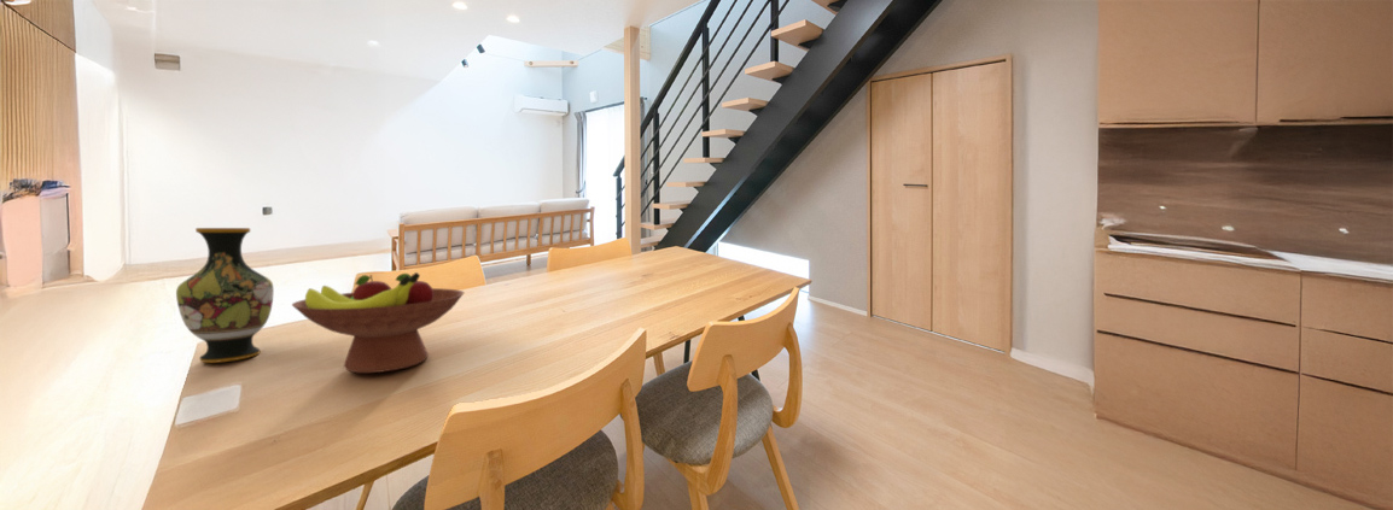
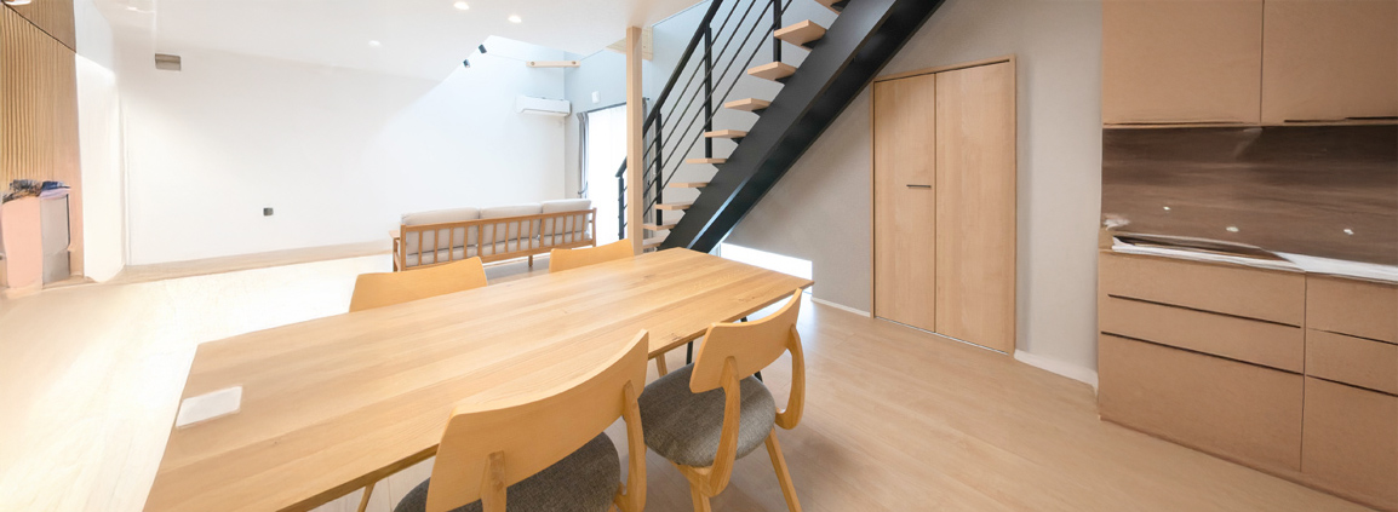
- fruit bowl [291,271,465,374]
- vase [175,227,275,364]
